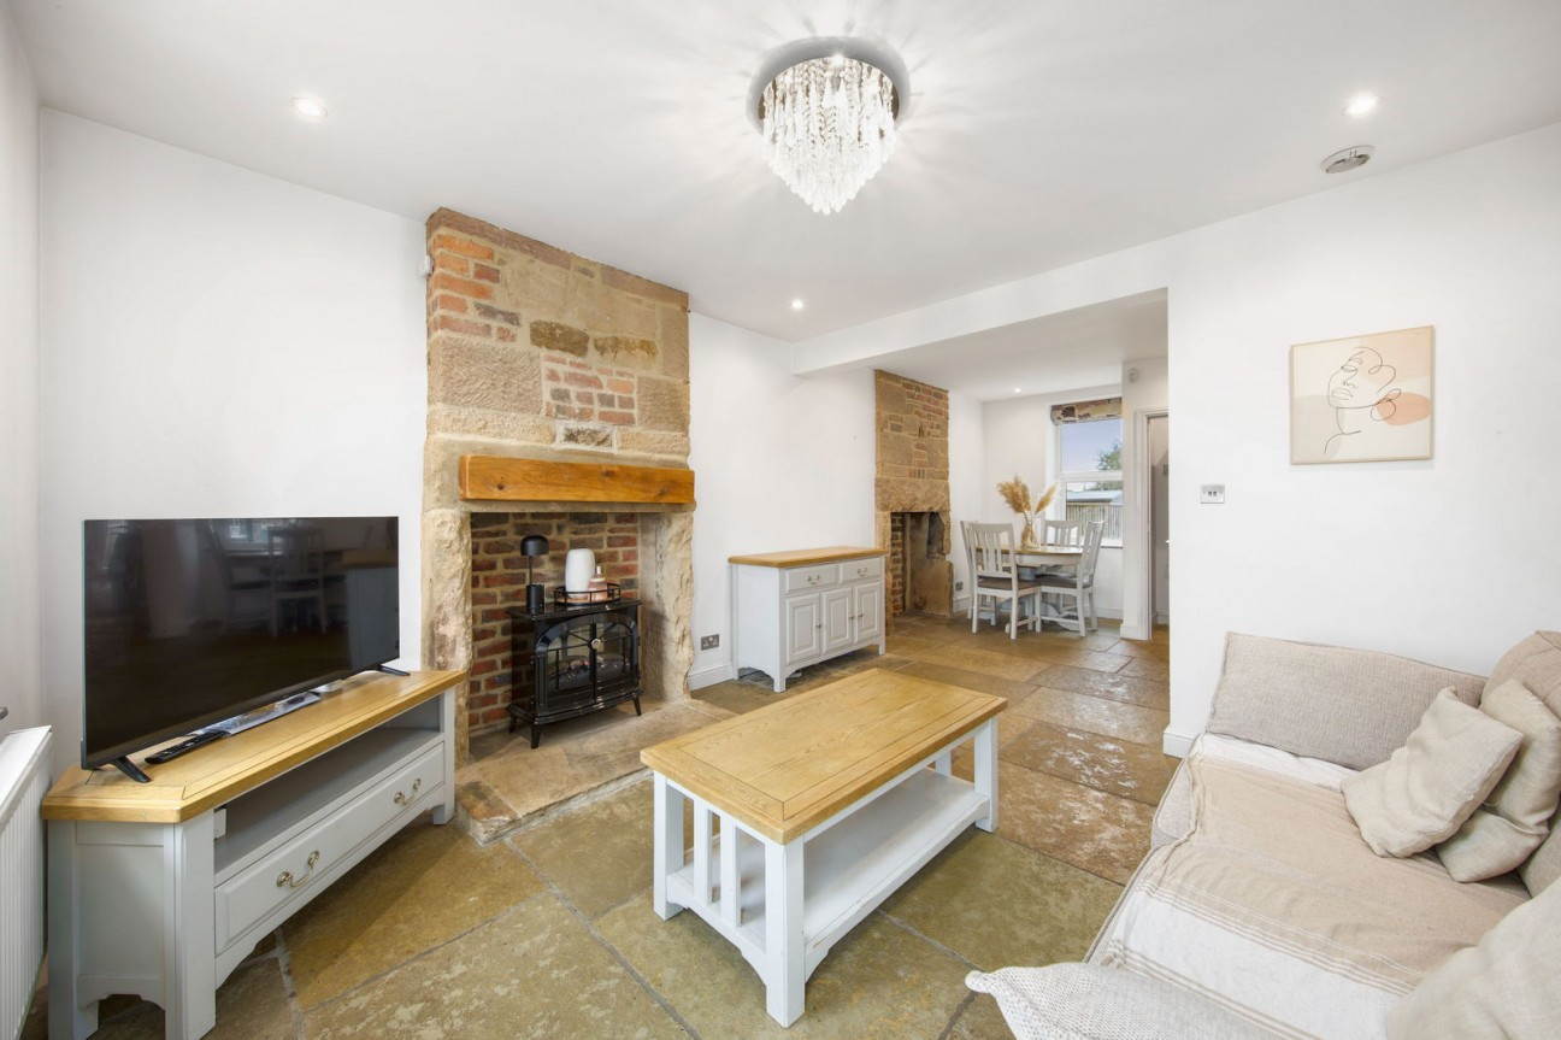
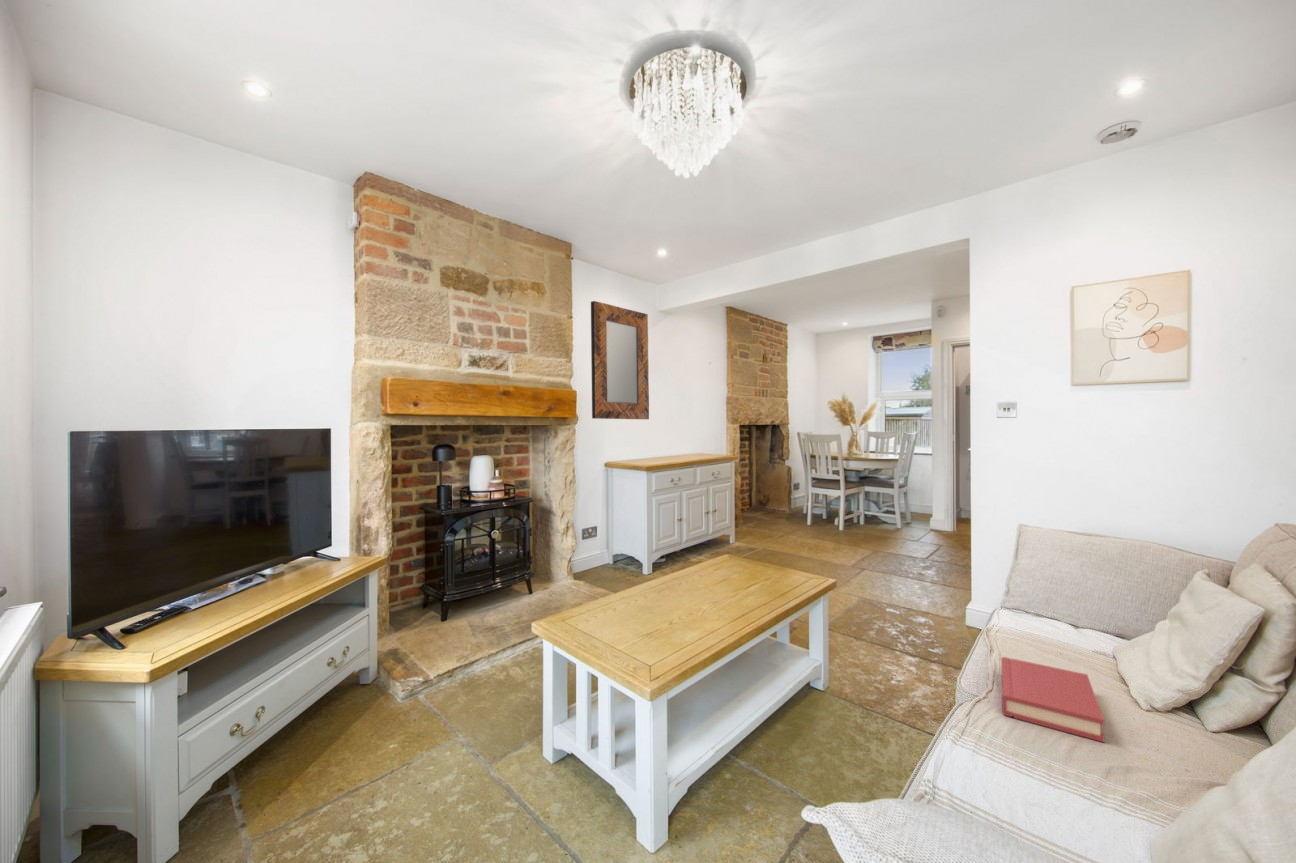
+ hardback book [1000,656,1106,743]
+ home mirror [590,300,650,420]
